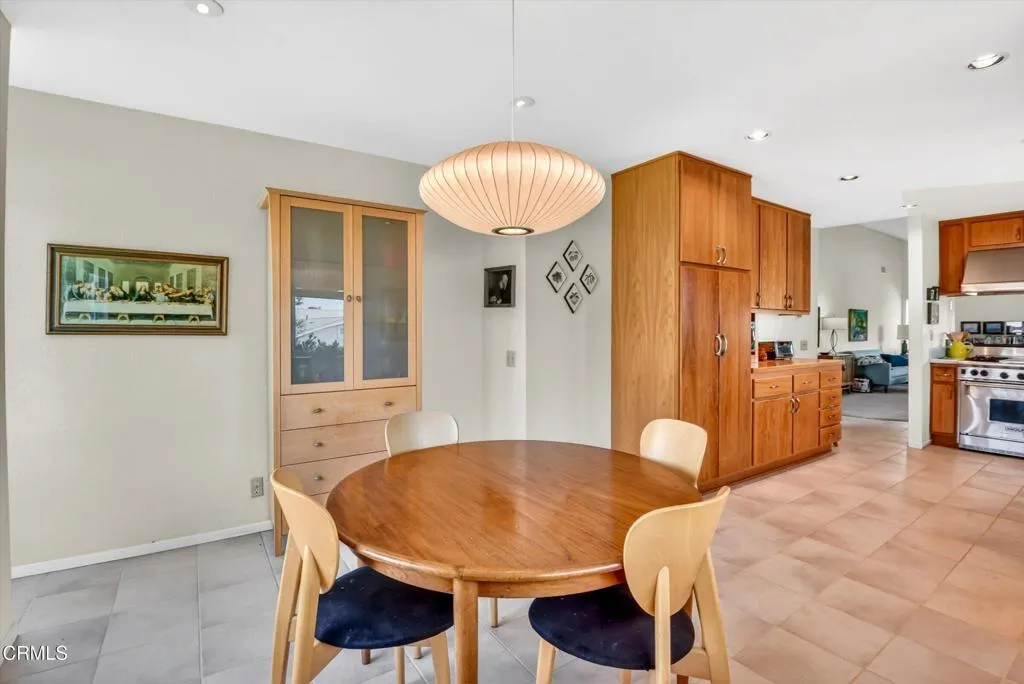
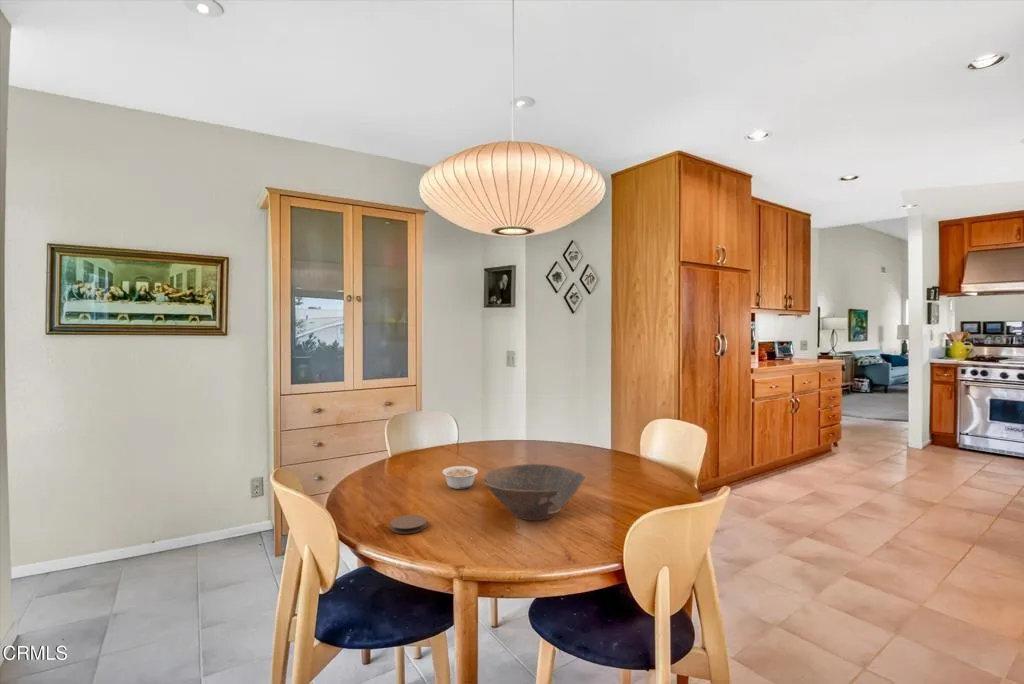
+ bowl [482,463,586,521]
+ coaster [389,514,428,535]
+ legume [441,465,479,490]
